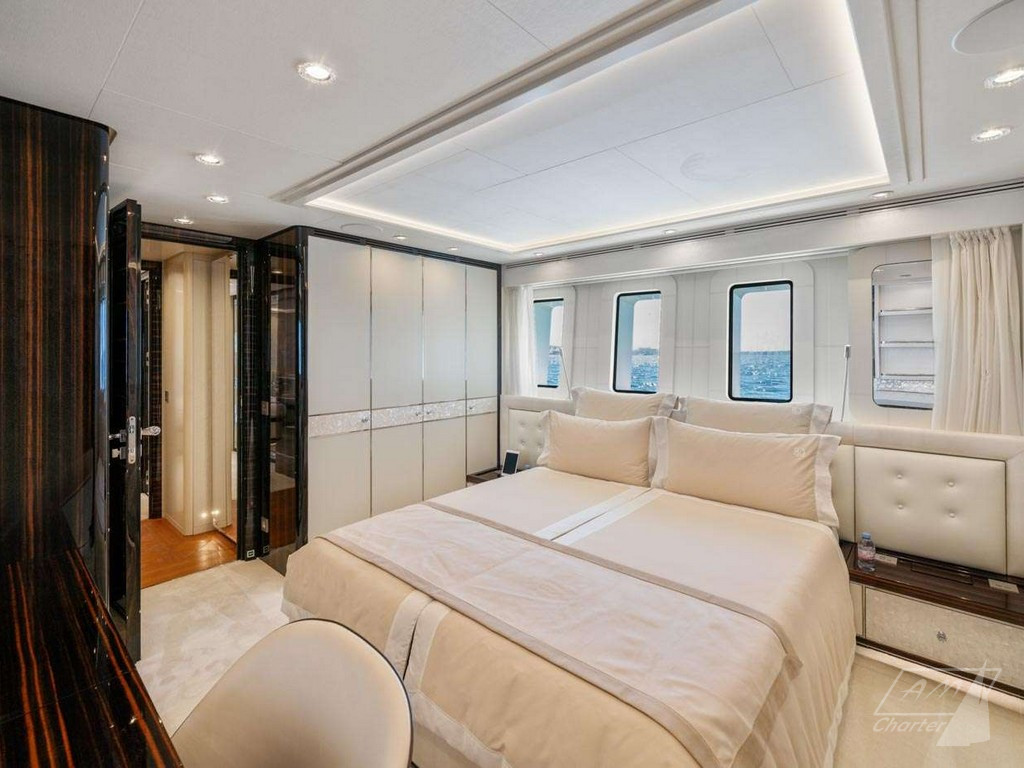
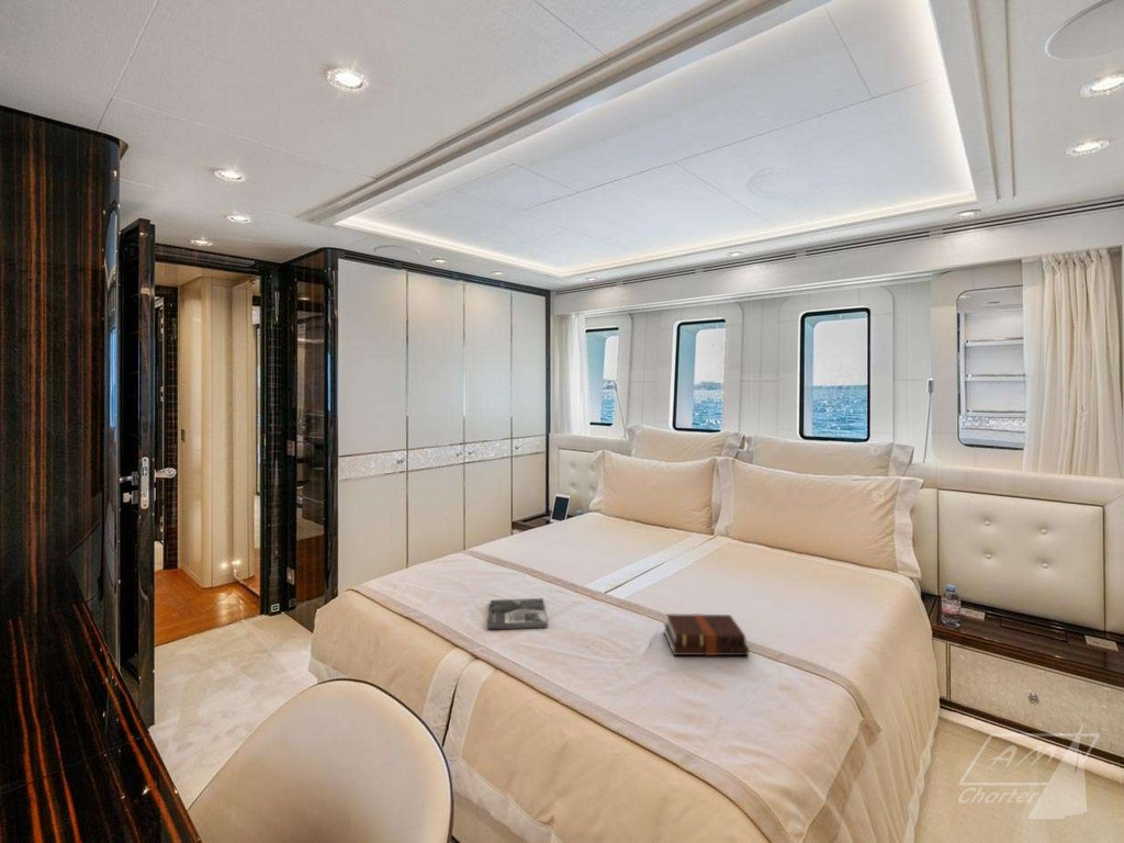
+ magazine [487,597,549,631]
+ hardback book [663,612,750,656]
